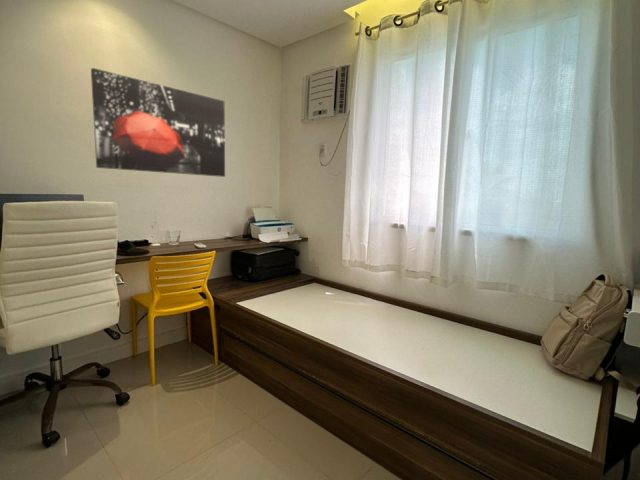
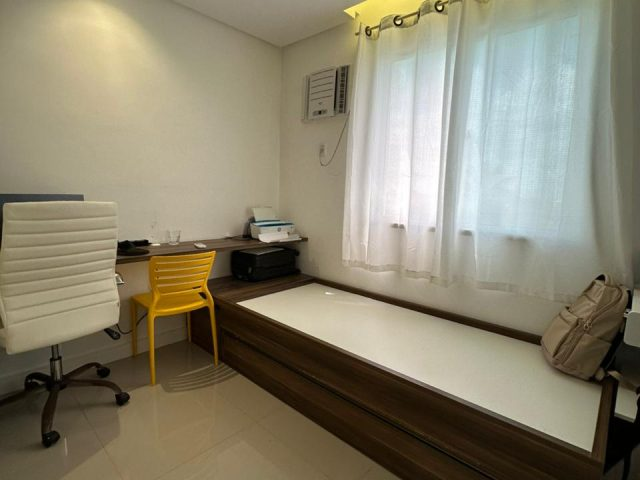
- wall art [90,67,226,178]
